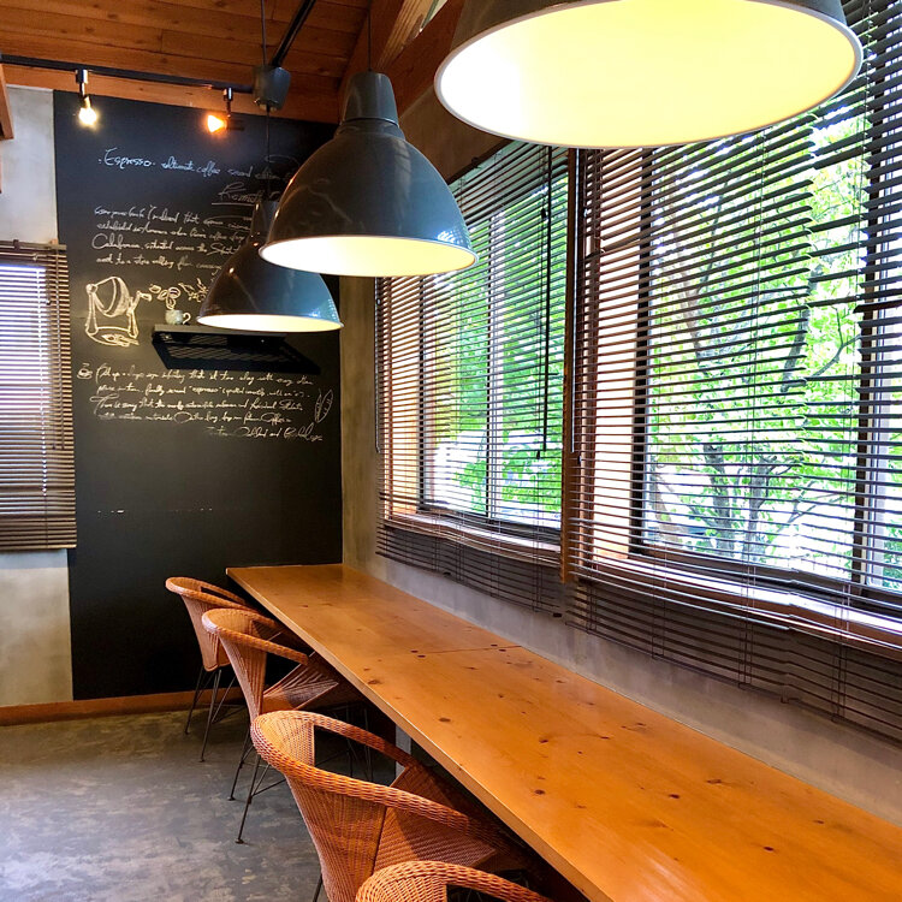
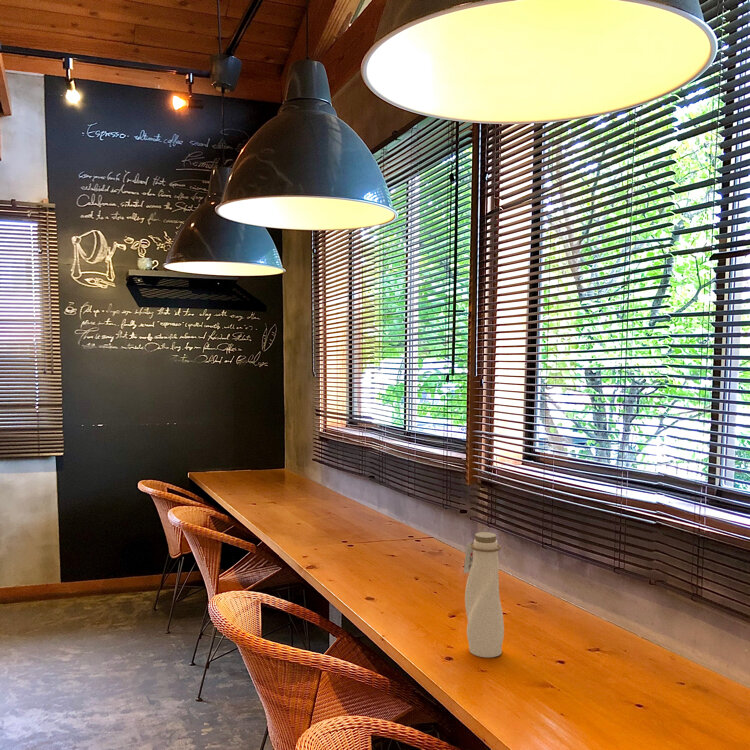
+ water bottle [463,531,505,658]
